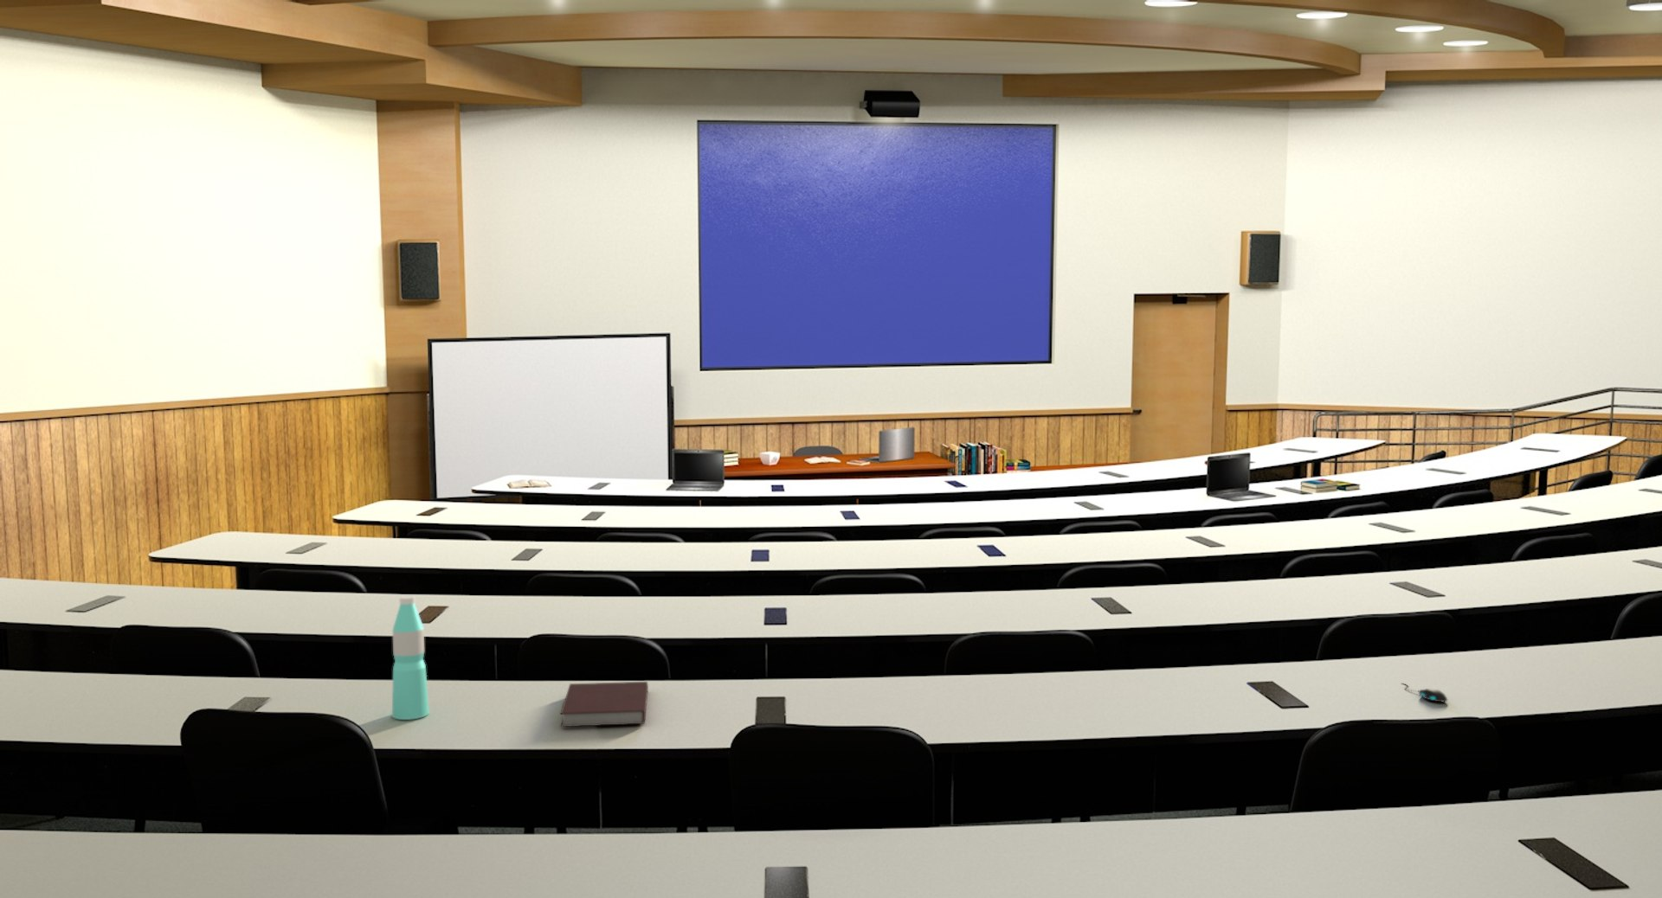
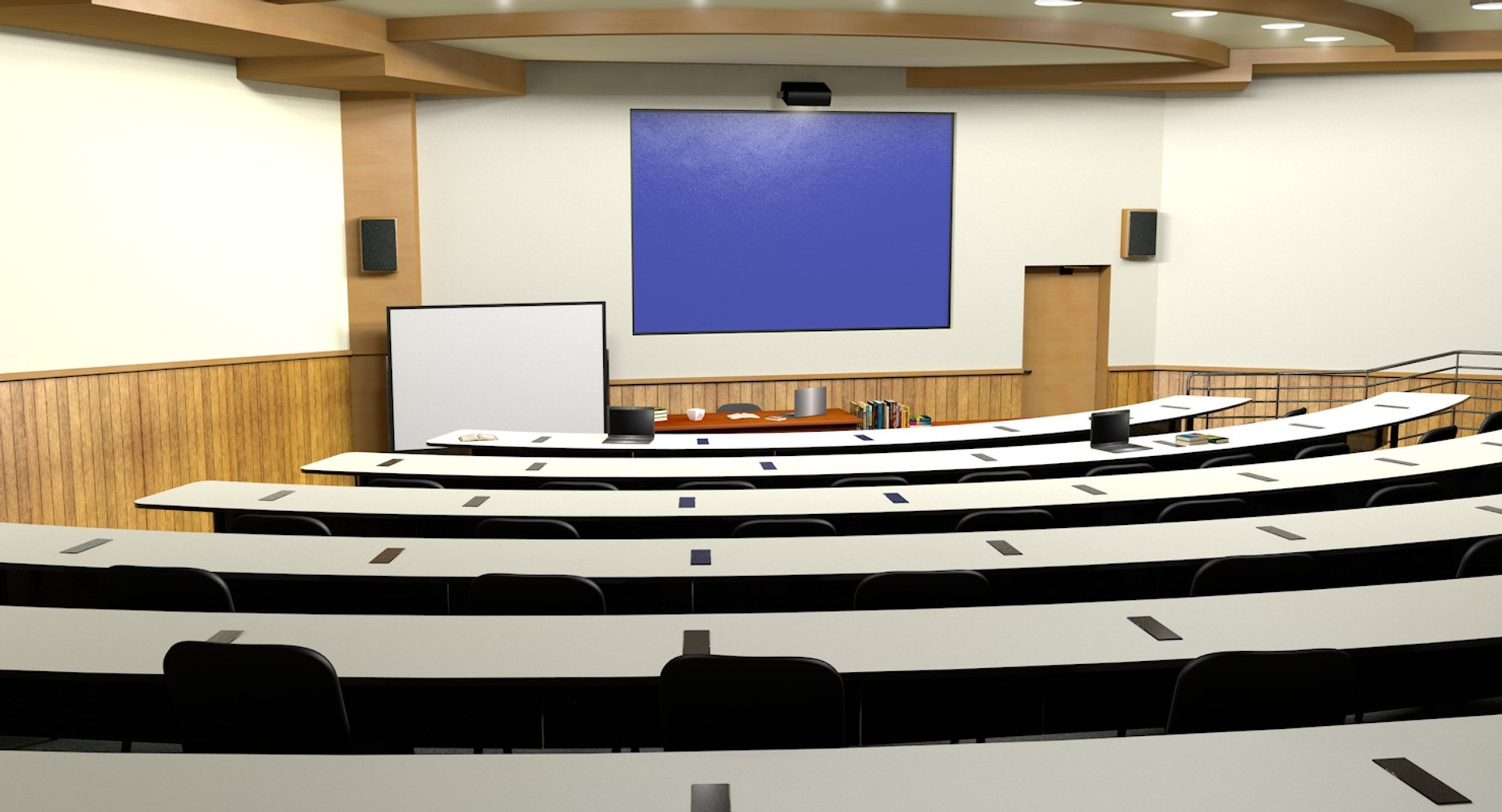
- notebook [559,681,650,728]
- water bottle [392,595,430,721]
- mouse [1401,681,1448,703]
